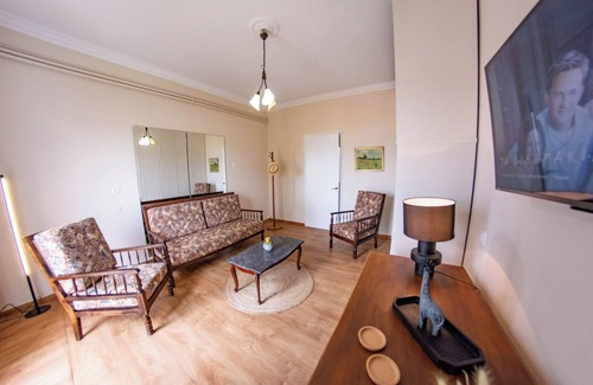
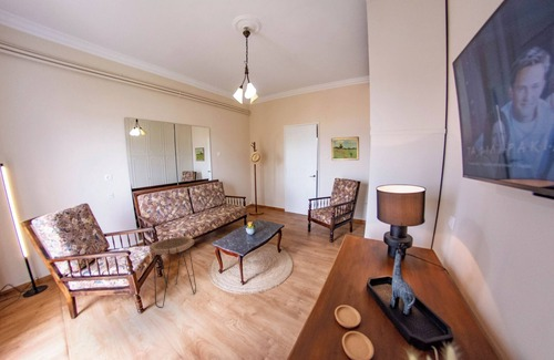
+ side table [148,235,197,309]
